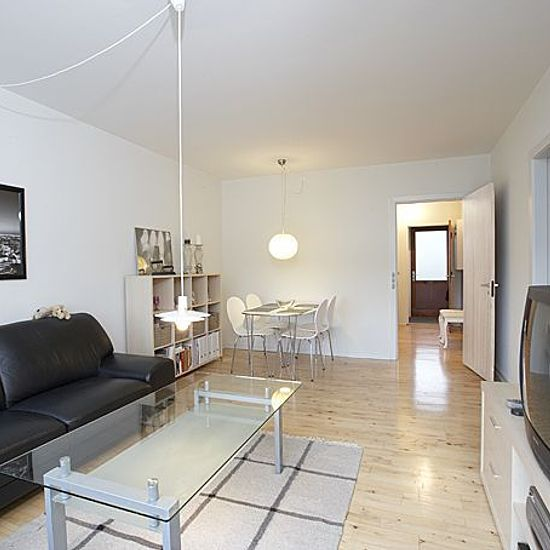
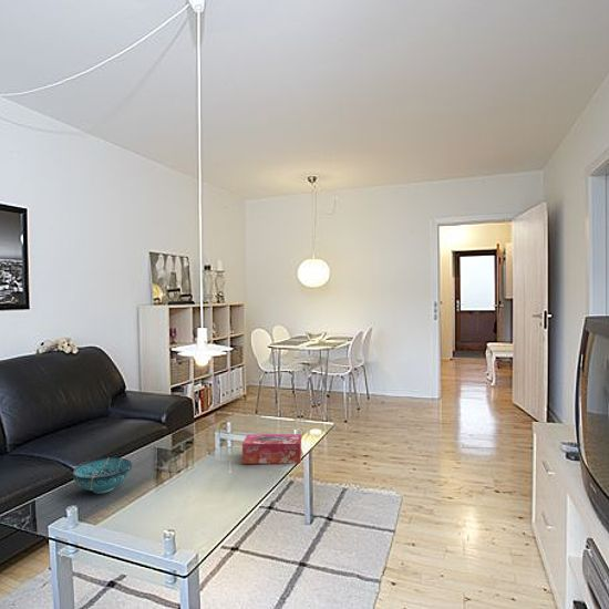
+ tissue box [241,433,302,464]
+ bowl [71,457,133,494]
